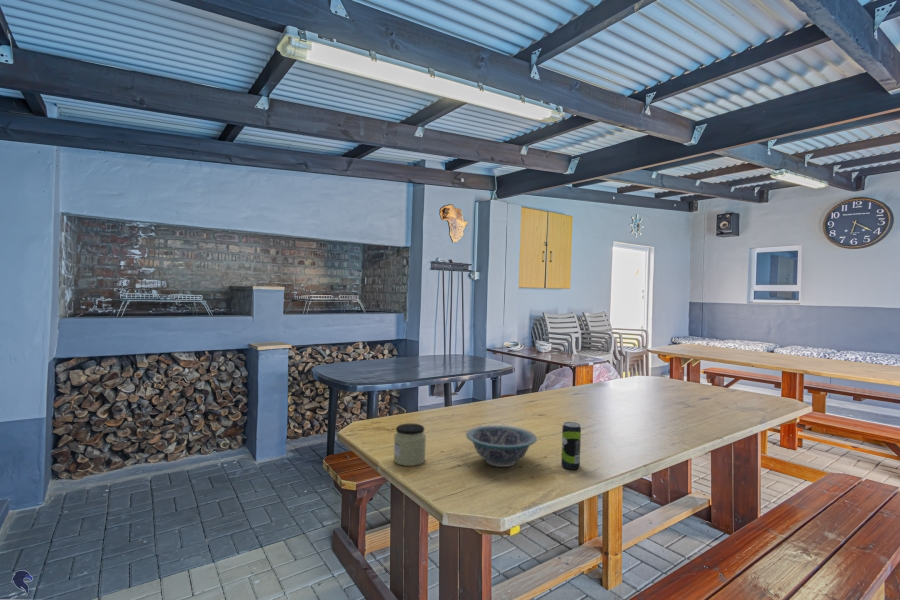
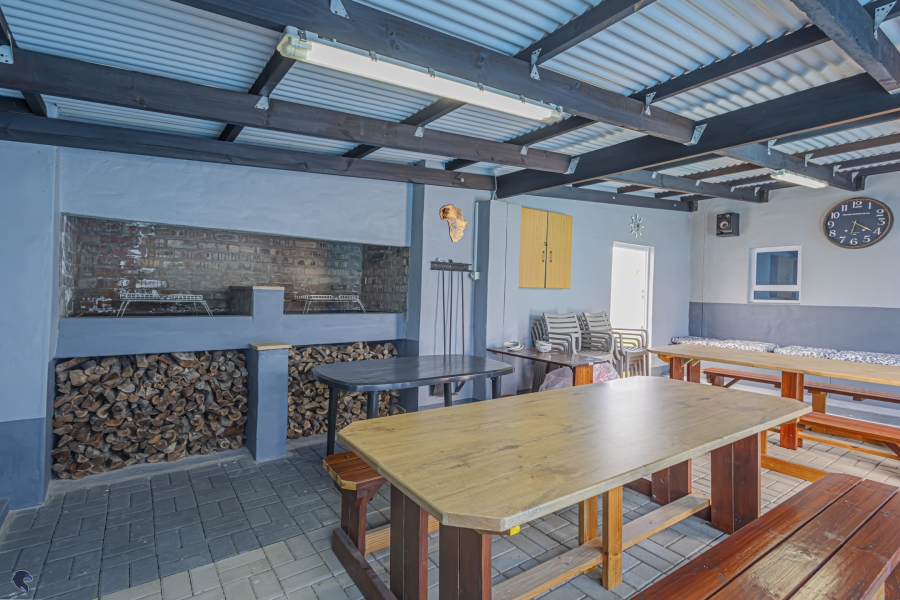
- jar [393,423,427,467]
- beverage can [560,421,582,471]
- bowl [465,424,538,468]
